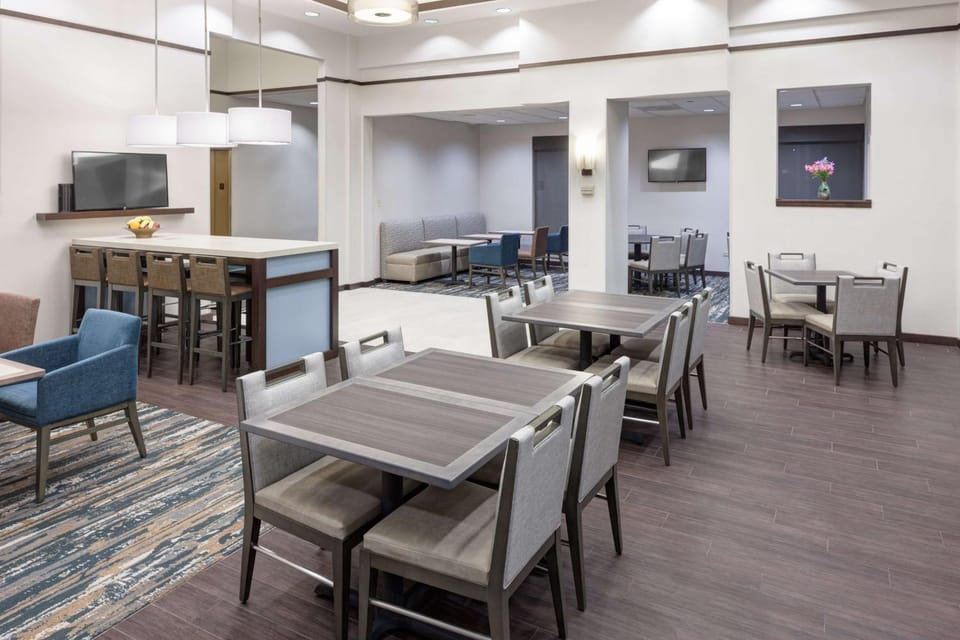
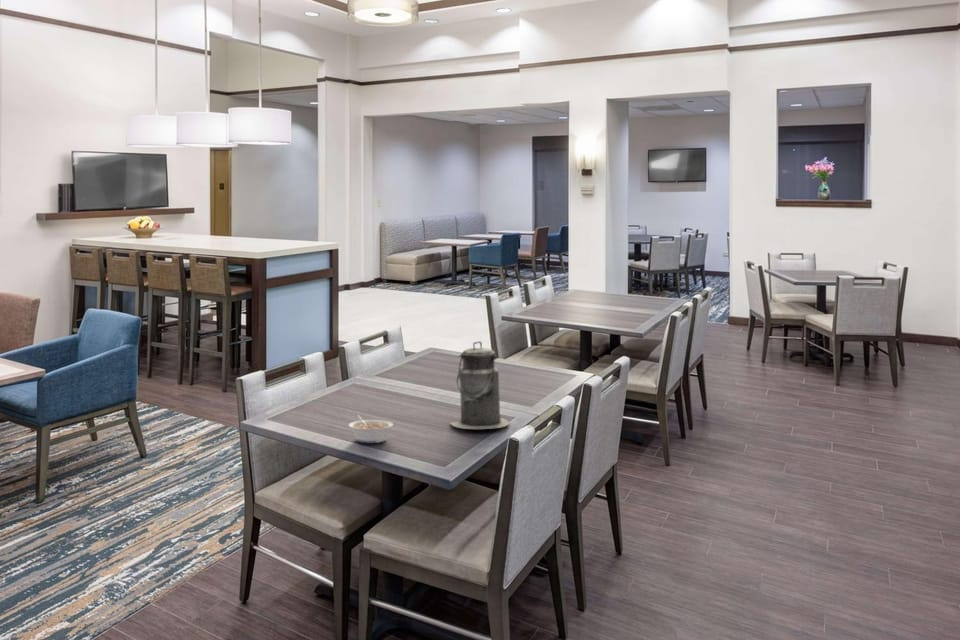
+ canister [449,340,510,430]
+ legume [347,414,394,444]
